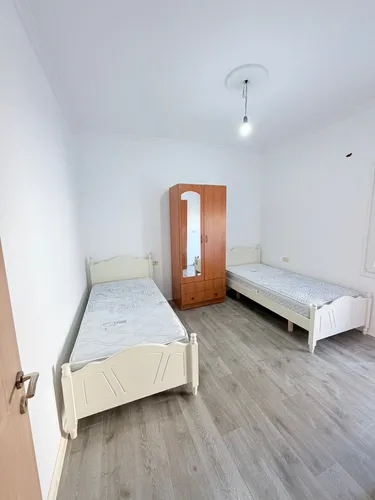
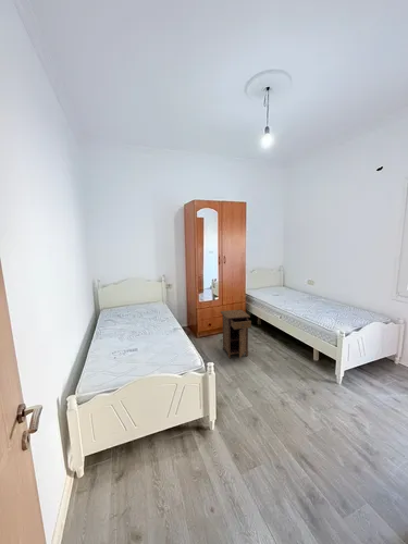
+ nightstand [220,309,252,359]
